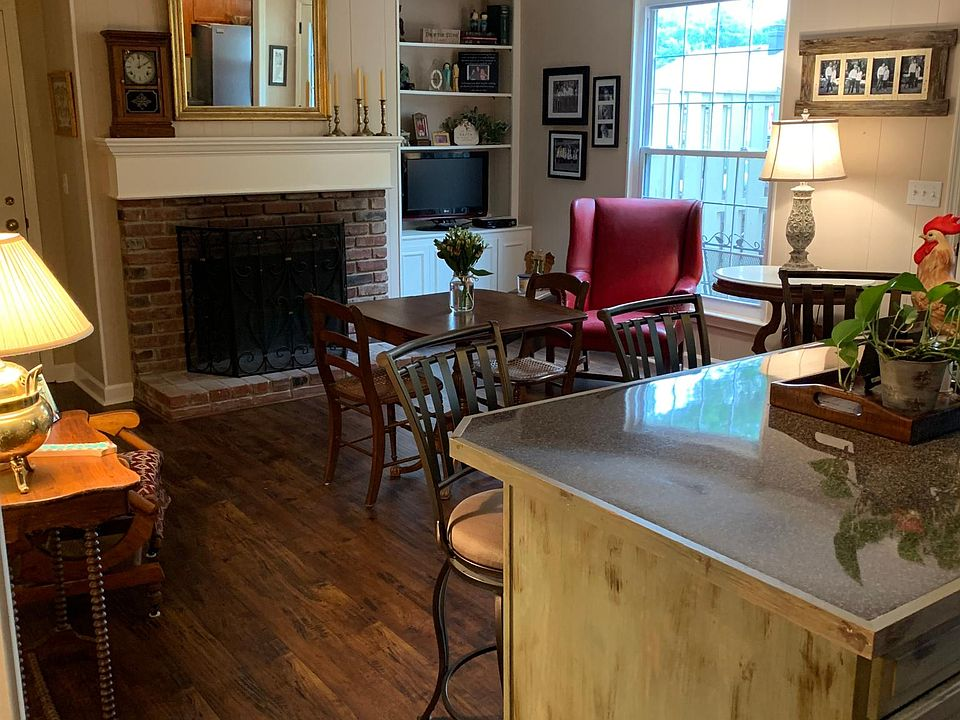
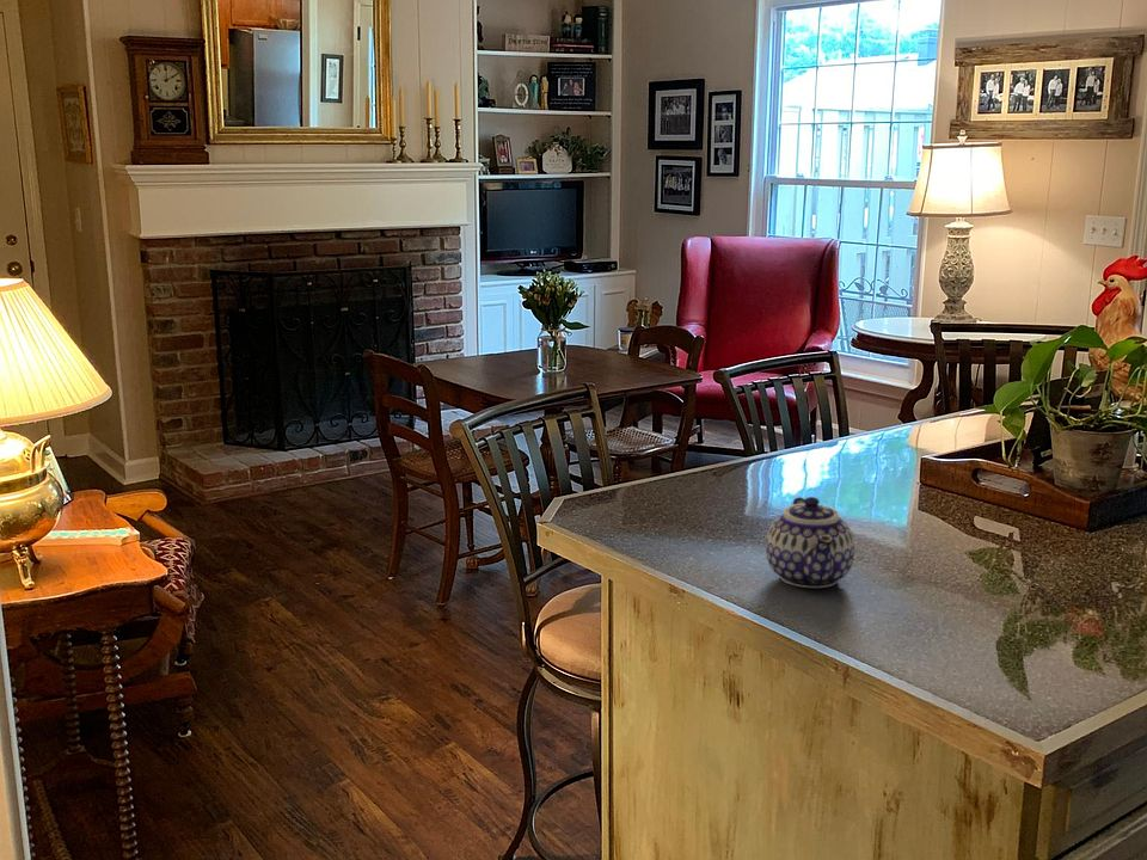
+ teapot [765,496,855,589]
